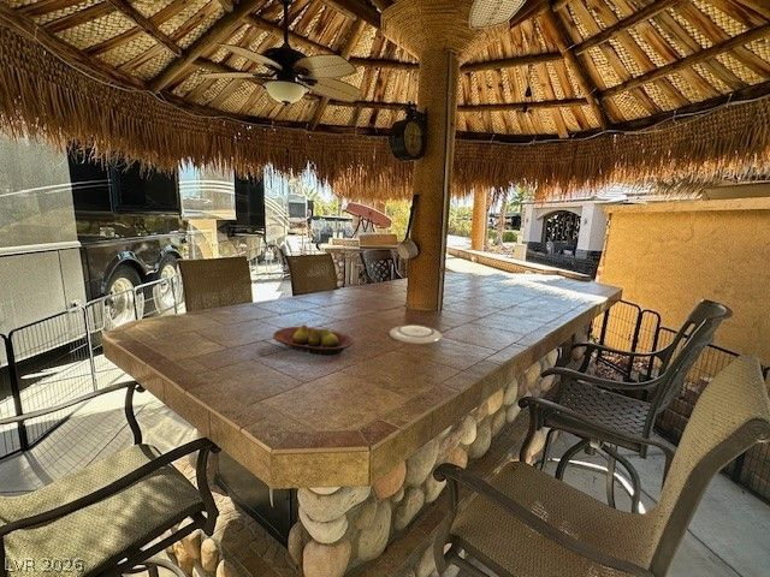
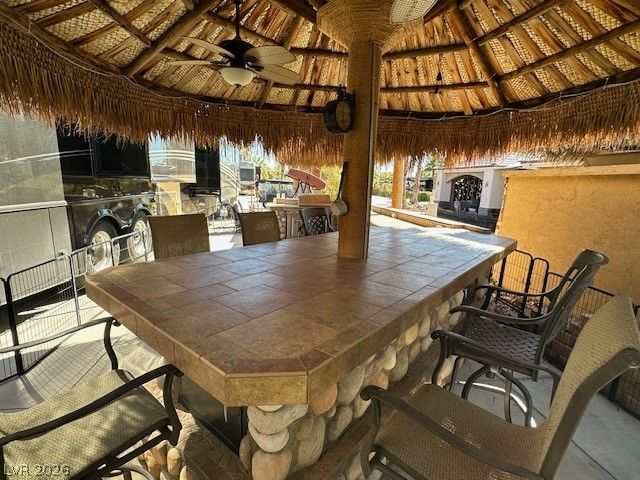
- plate [389,323,443,345]
- fruit bowl [272,323,355,357]
